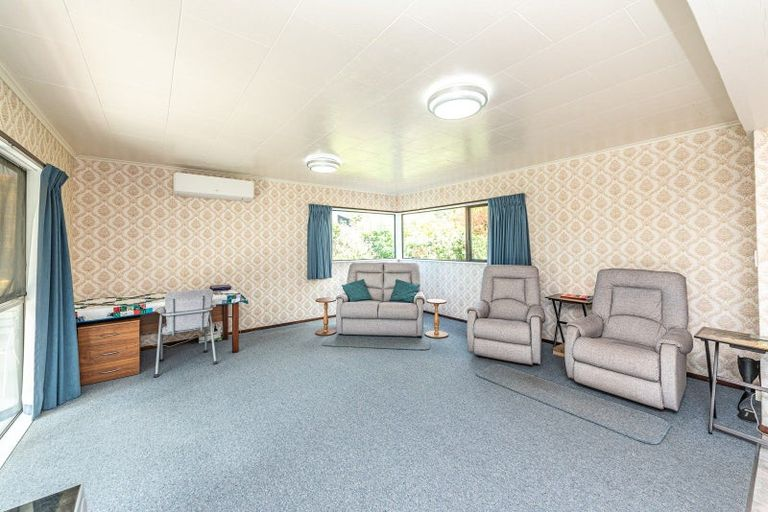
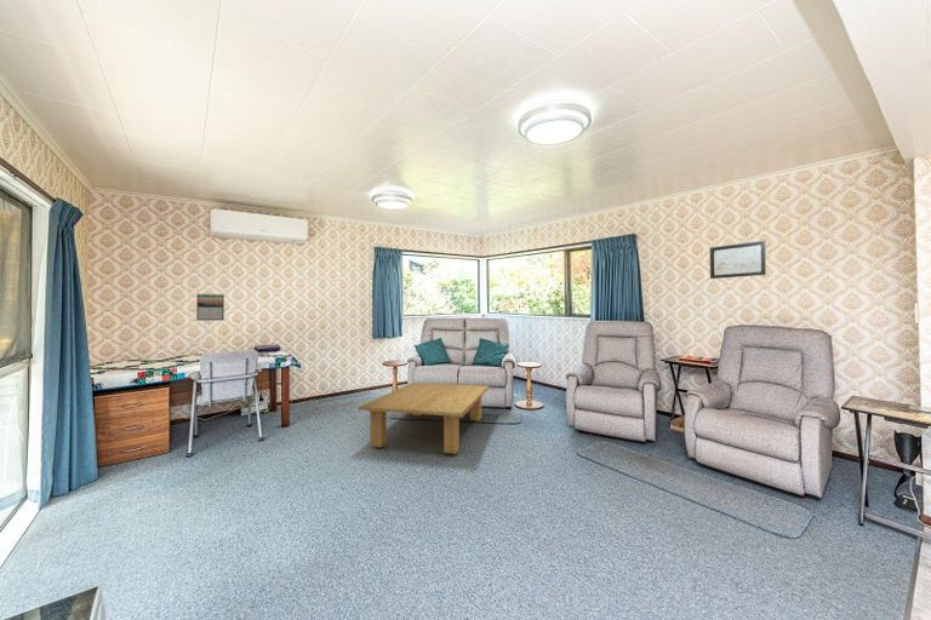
+ wall art [709,240,767,280]
+ coffee table [358,381,490,454]
+ calendar [195,292,225,322]
